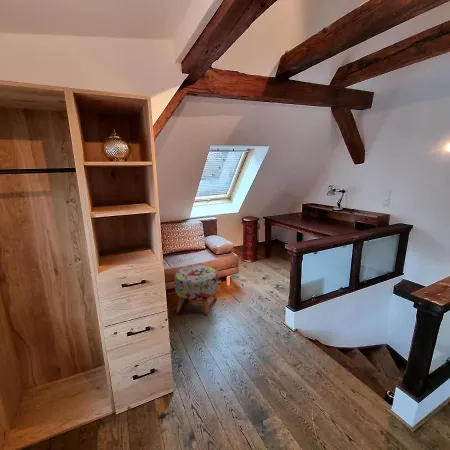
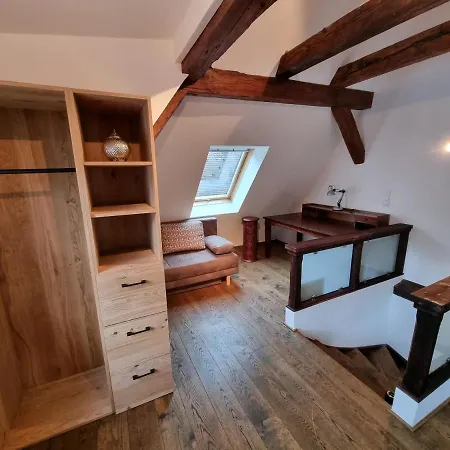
- ottoman [173,264,219,317]
